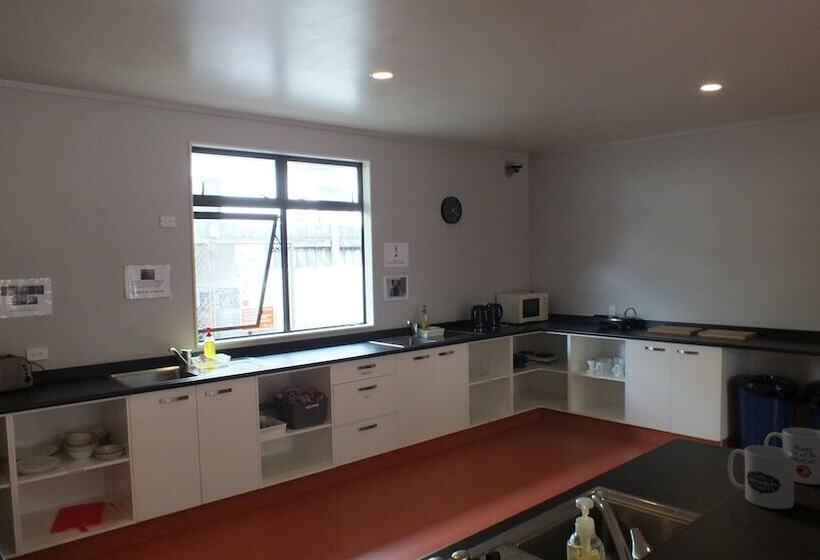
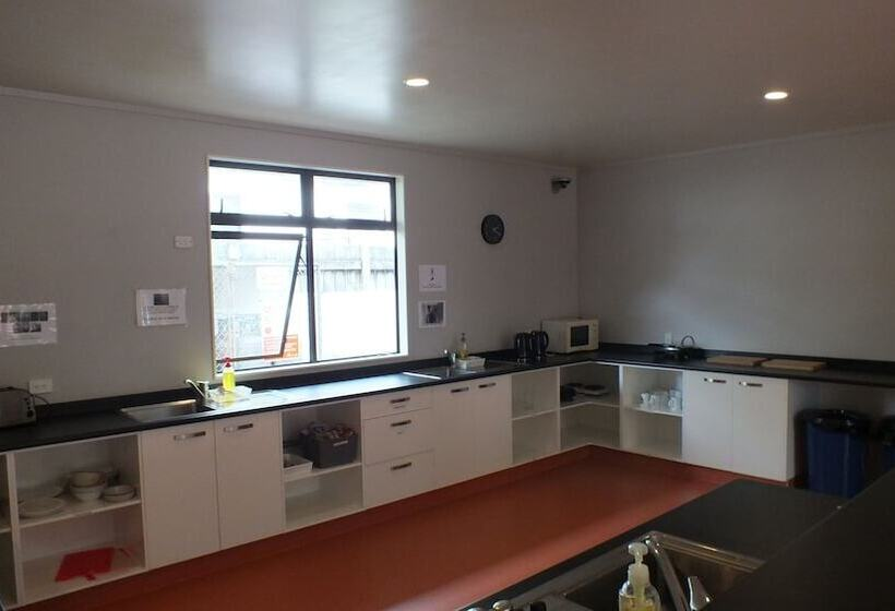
- mug [727,444,795,510]
- mug [763,427,820,485]
